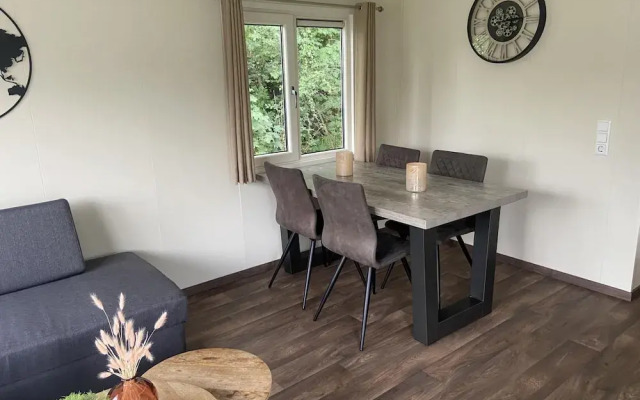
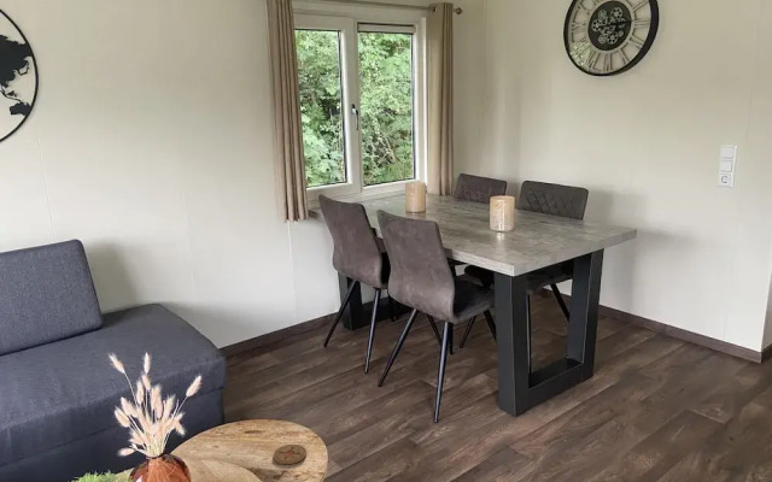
+ coaster [273,443,308,465]
